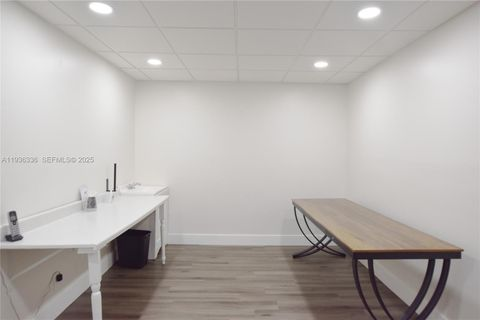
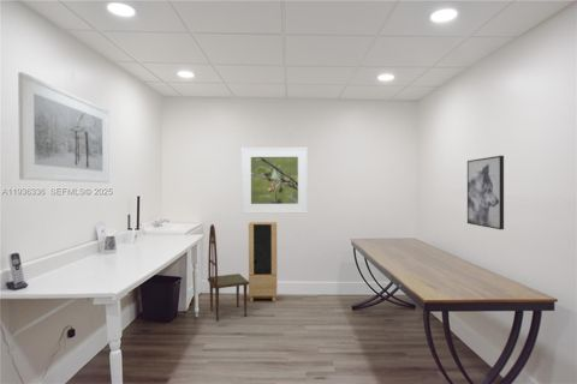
+ storage cabinet [248,221,278,302]
+ chair [207,223,249,323]
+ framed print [17,71,111,184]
+ wall art [466,155,505,230]
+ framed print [240,146,309,215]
